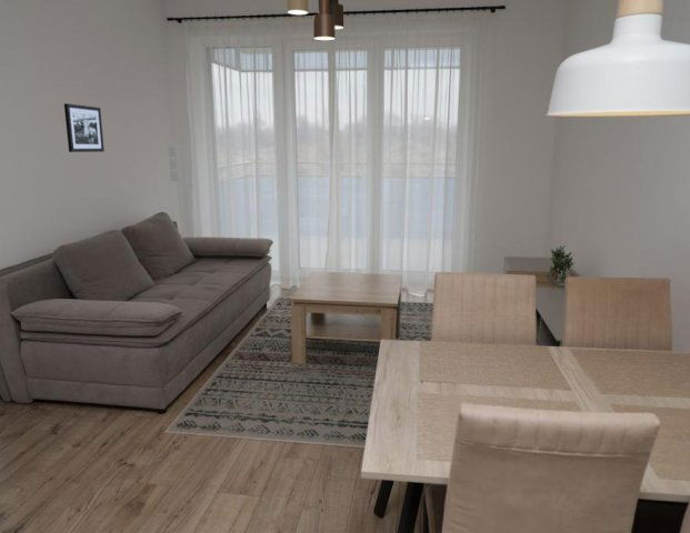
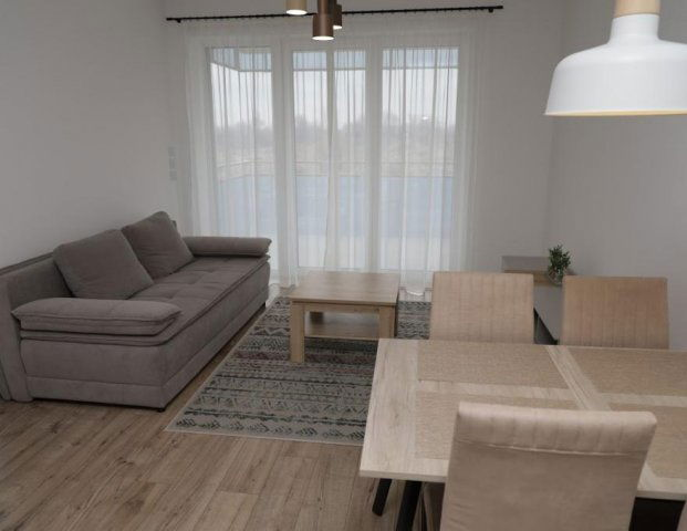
- picture frame [63,102,106,153]
